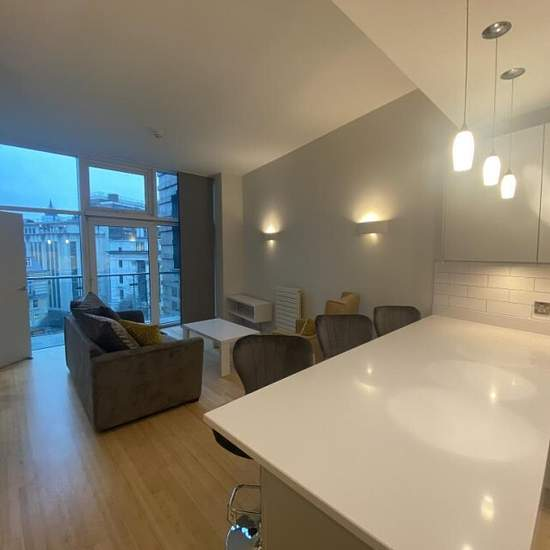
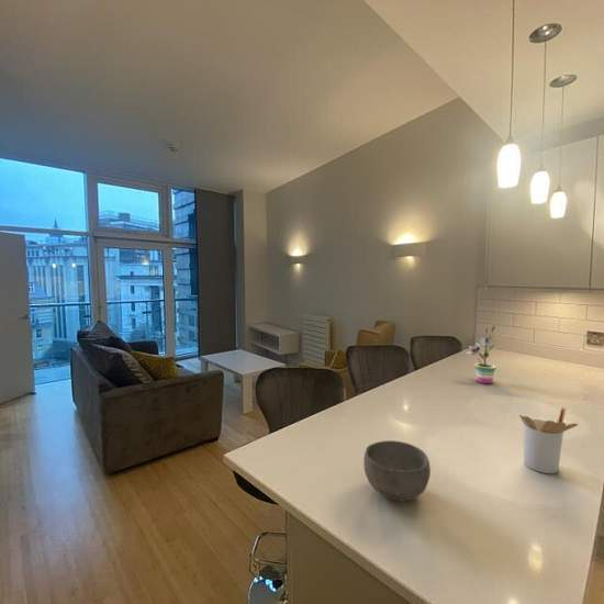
+ bowl [362,439,432,502]
+ utensil holder [518,406,579,474]
+ potted plant [465,325,497,384]
